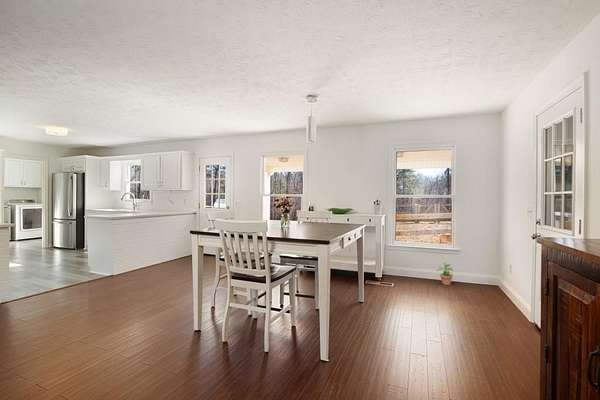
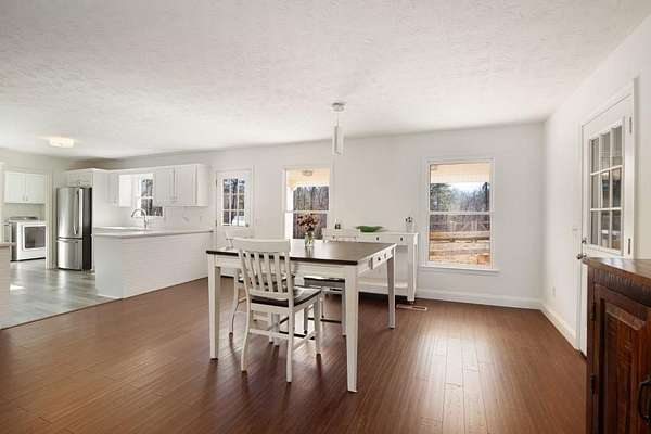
- potted plant [435,262,454,286]
